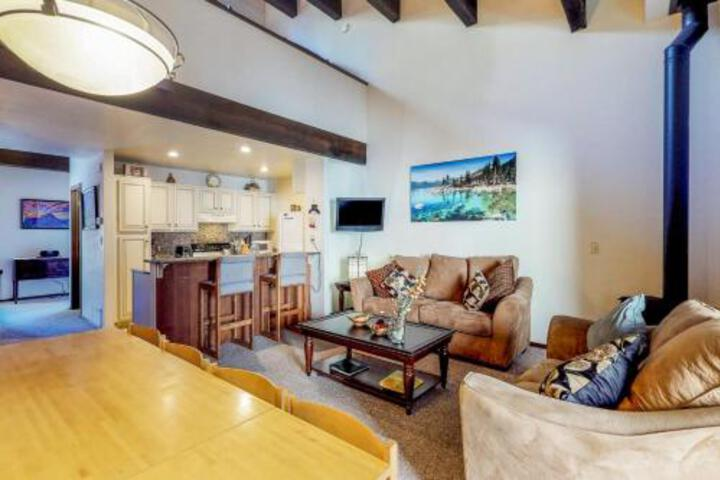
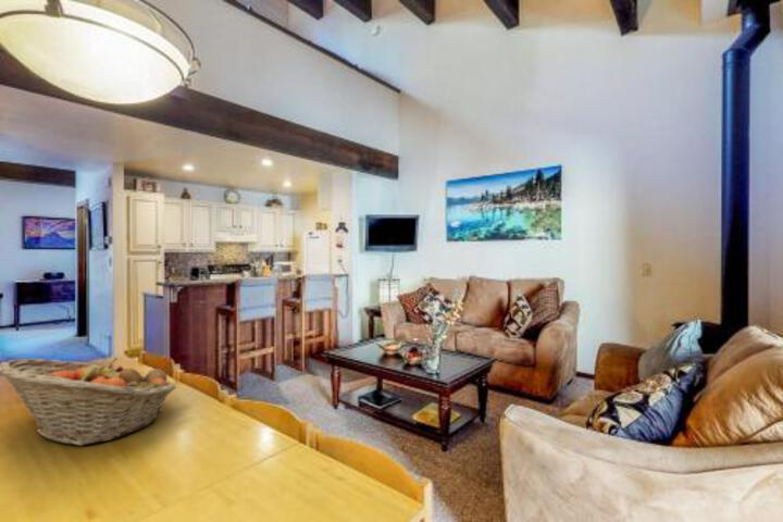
+ fruit basket [0,357,177,447]
